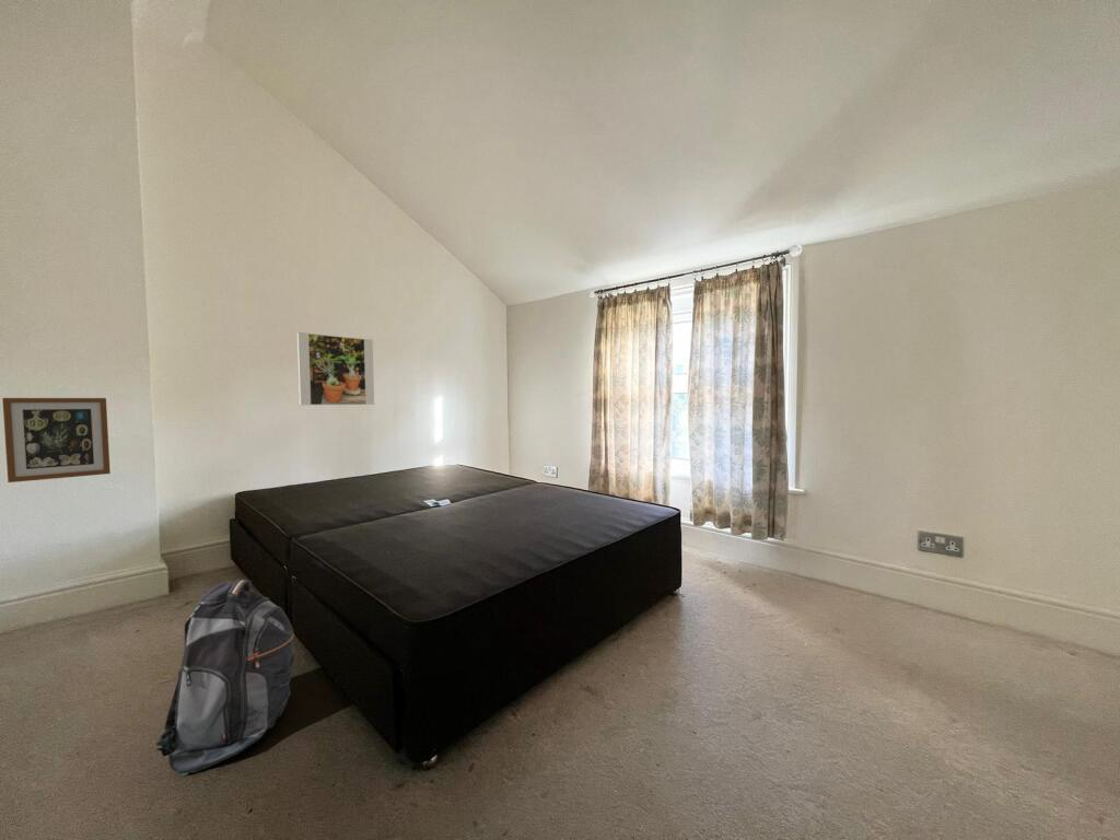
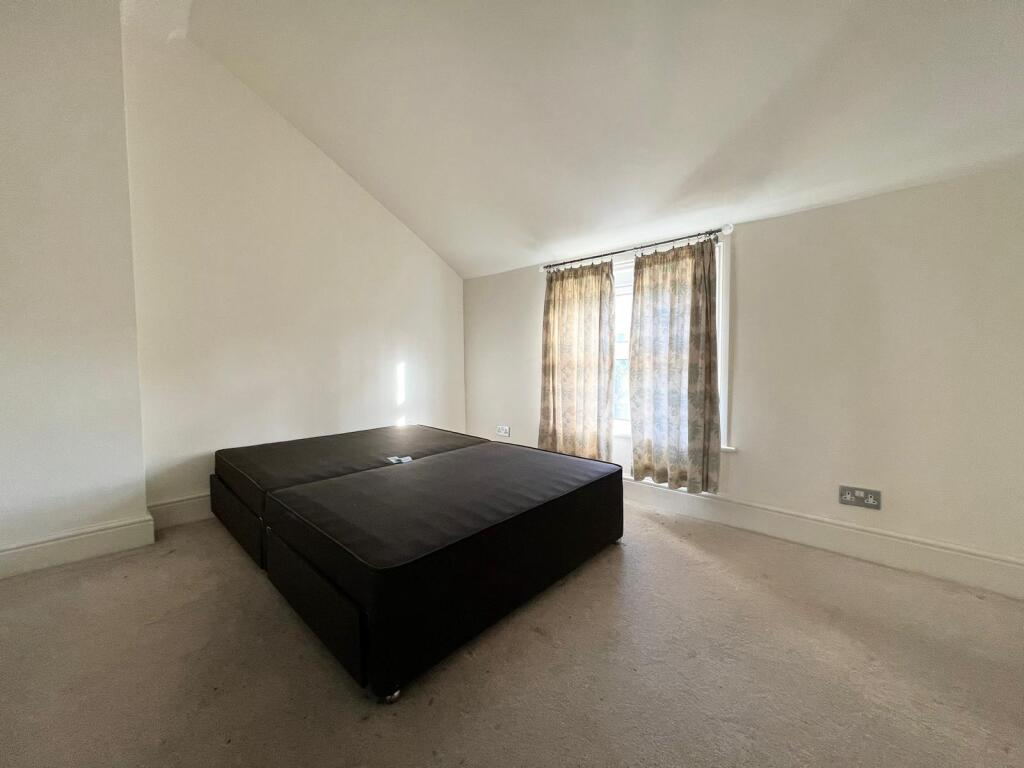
- wall art [1,397,112,483]
- backpack [155,579,295,777]
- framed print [296,331,375,406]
